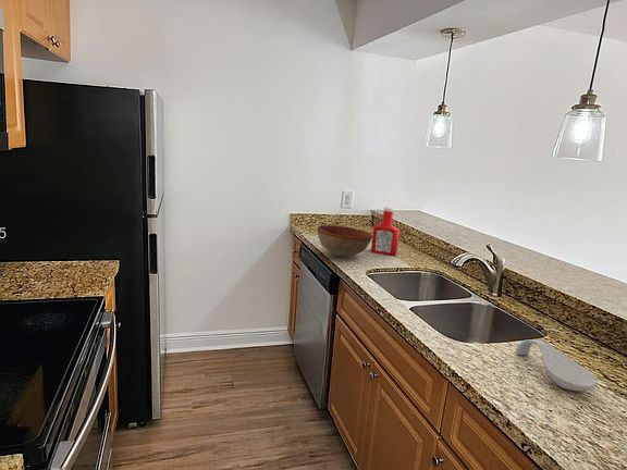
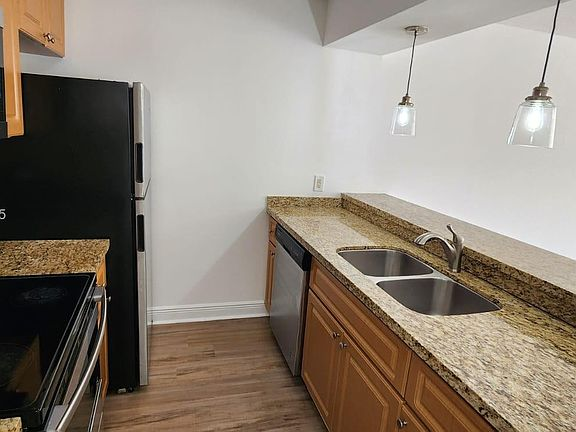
- spoon rest [514,338,598,392]
- bowl [317,224,372,258]
- soap bottle [370,206,401,256]
